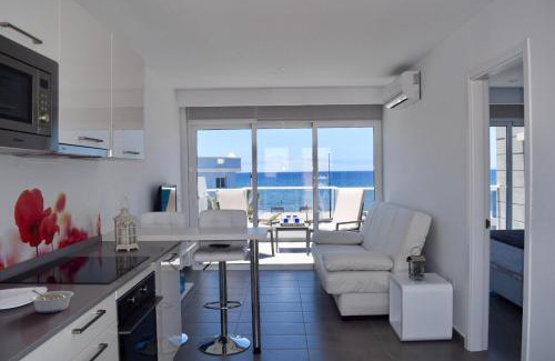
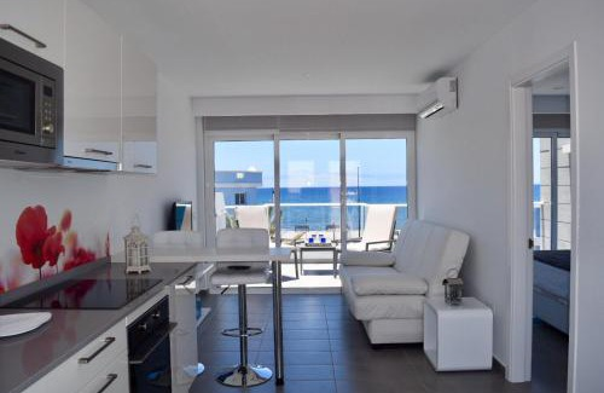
- legume [29,289,74,314]
